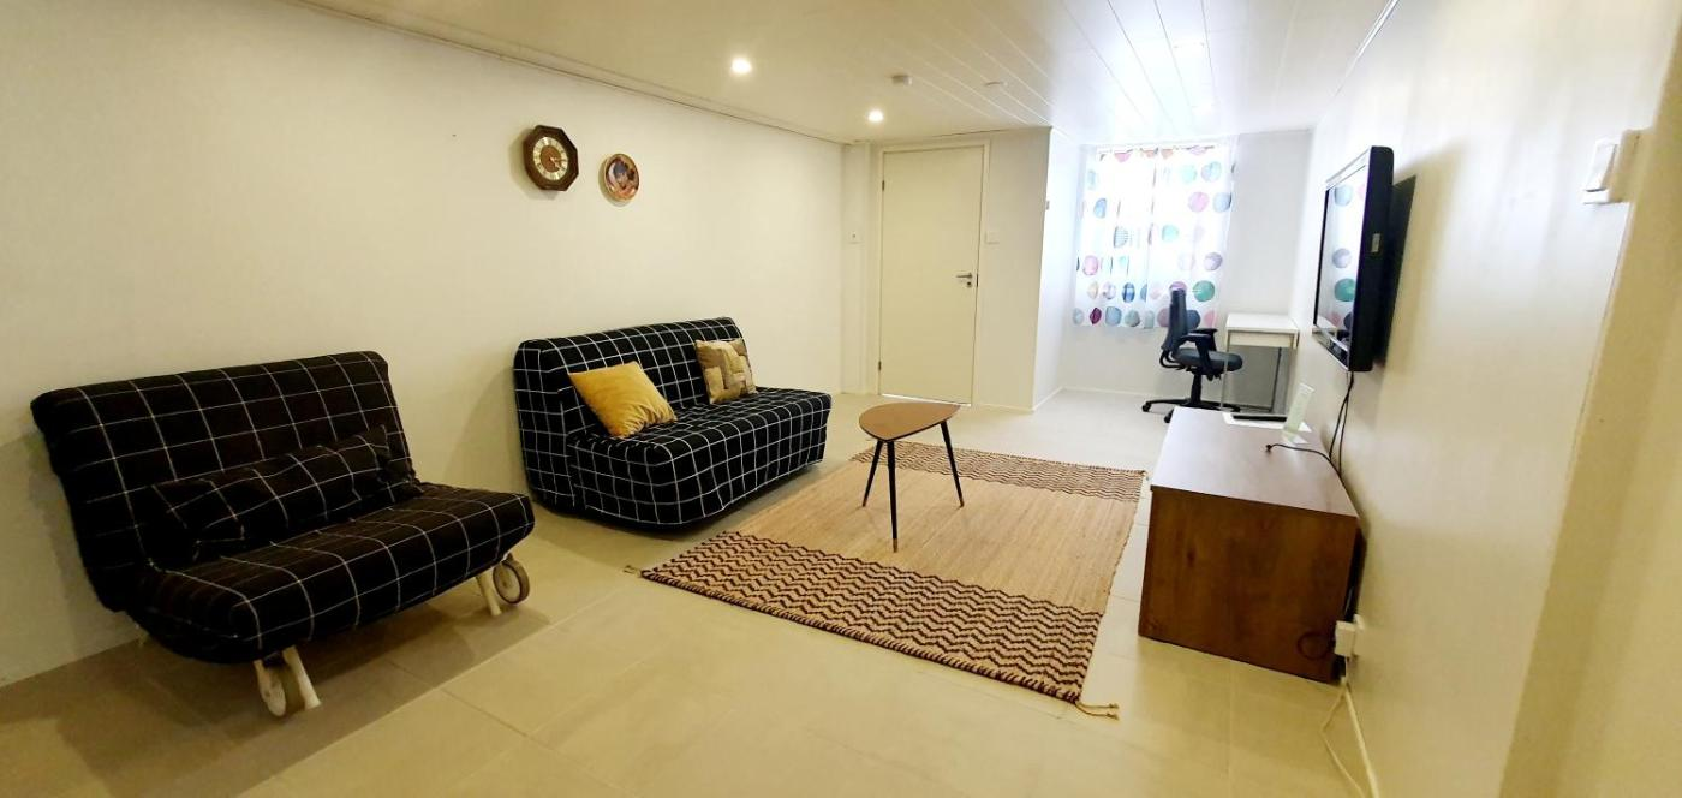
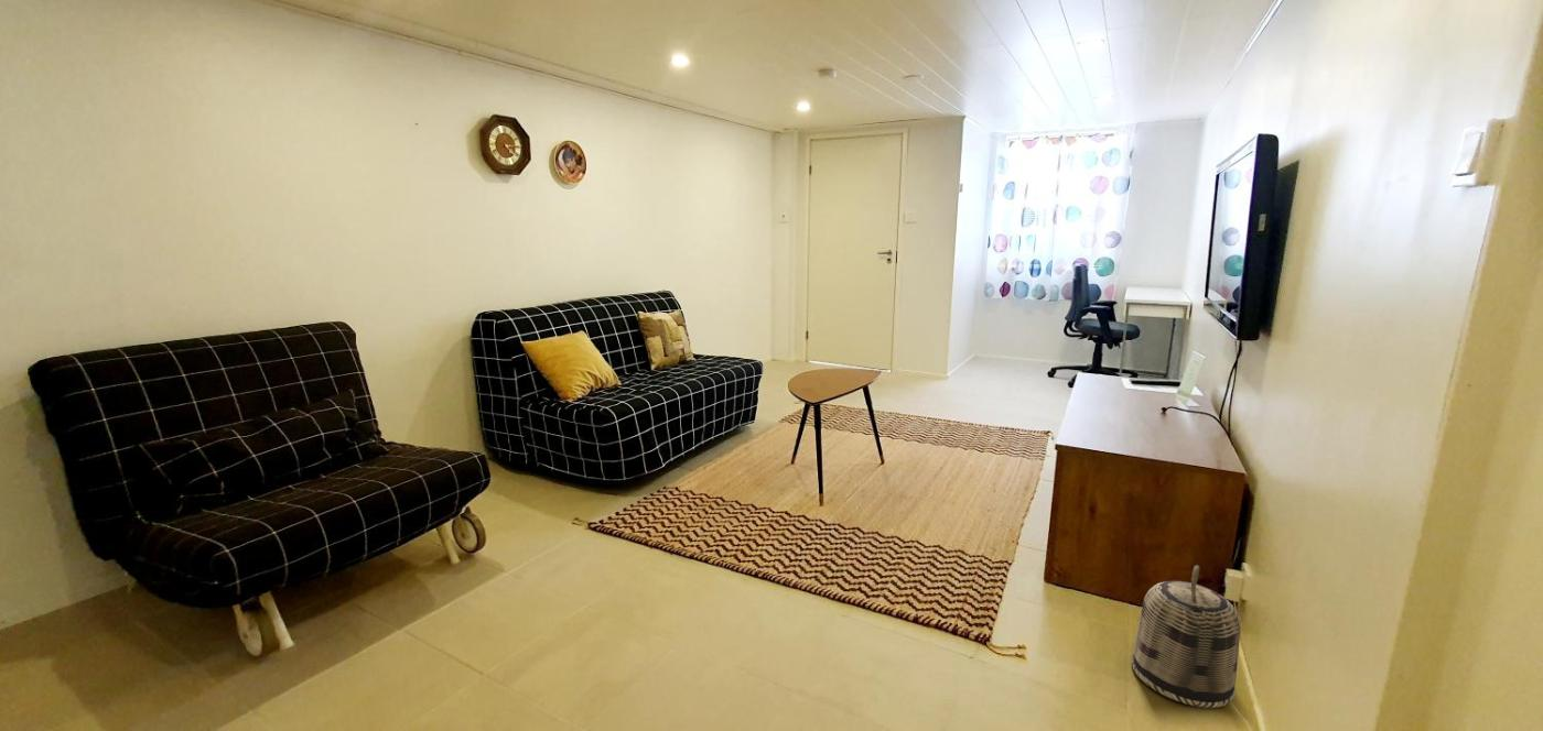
+ basket [1130,565,1242,709]
